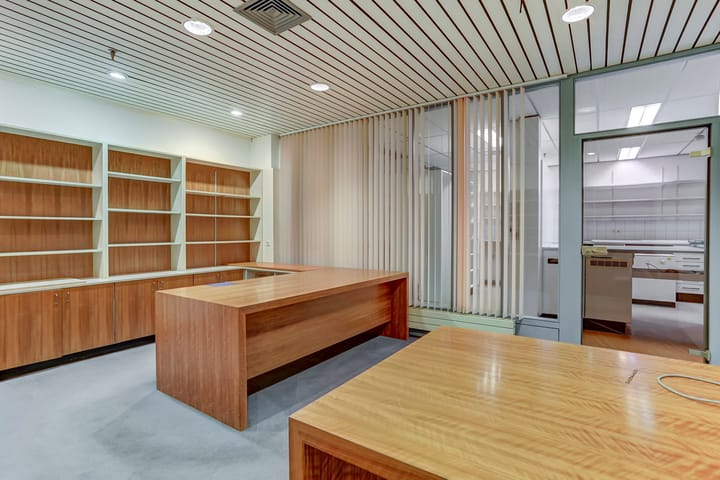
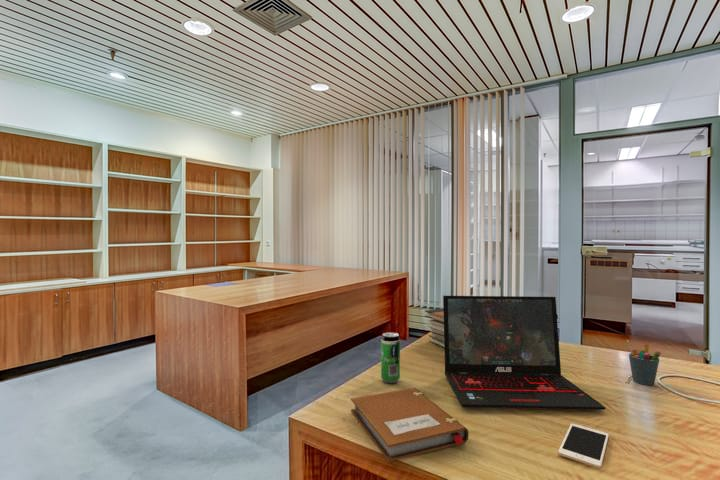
+ pen holder [626,340,662,386]
+ notebook [350,387,470,463]
+ cell phone [557,422,610,469]
+ beverage can [380,331,401,384]
+ laptop [442,295,606,411]
+ book stack [424,308,444,349]
